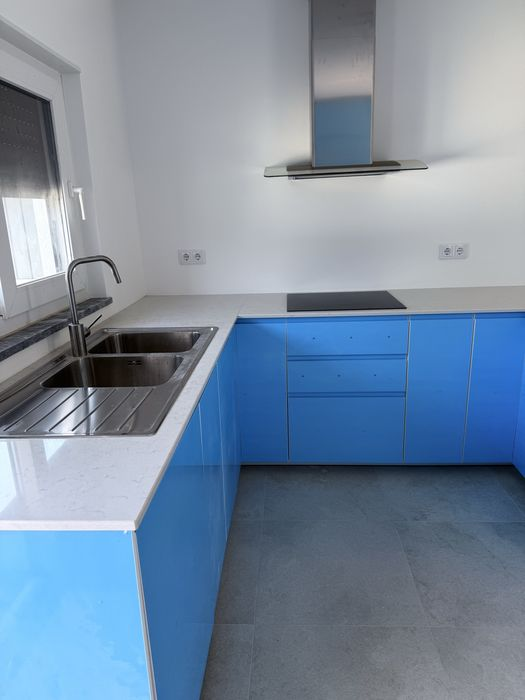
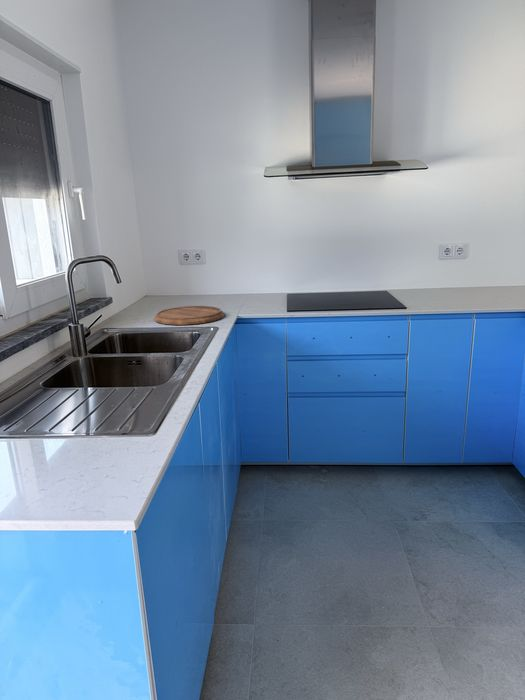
+ cutting board [153,305,225,326]
